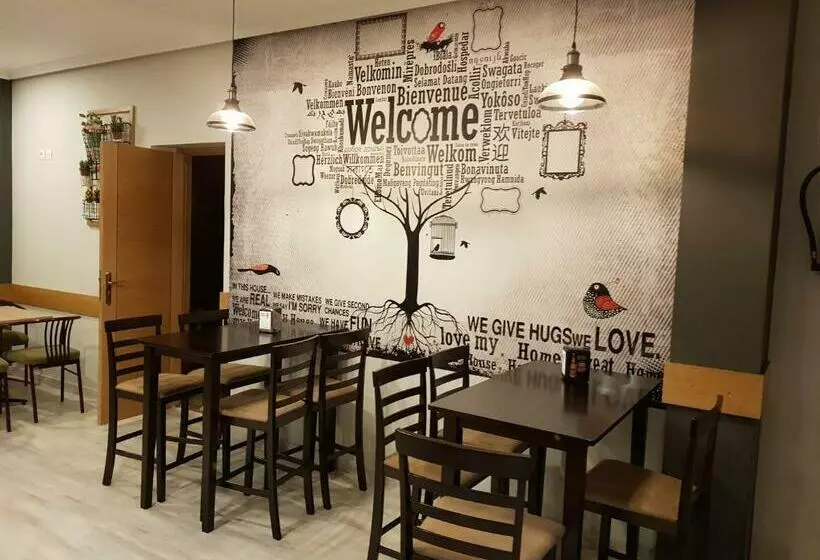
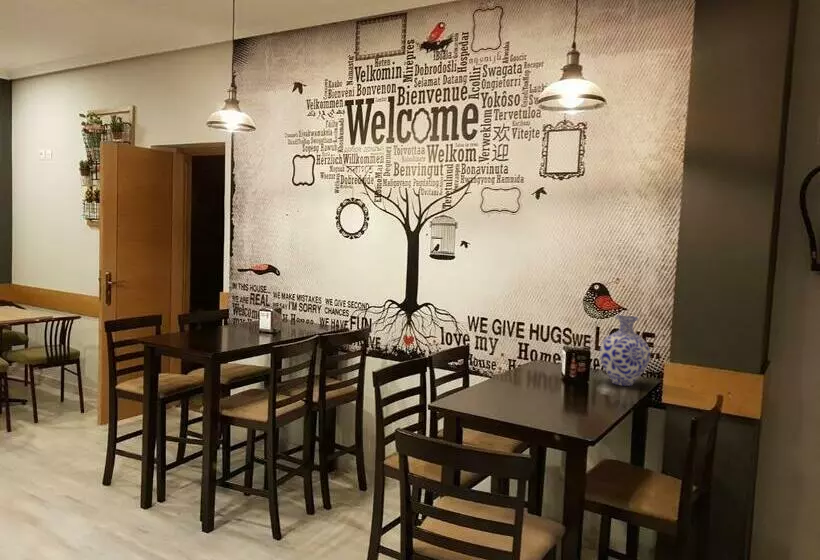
+ vase [599,314,651,387]
